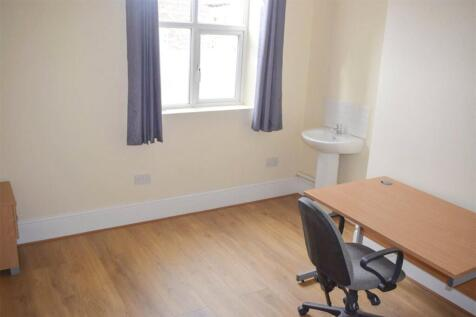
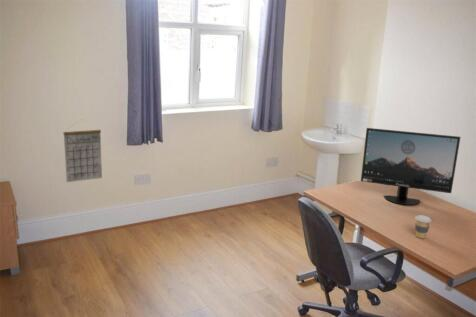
+ coffee cup [414,214,432,239]
+ monitor [360,127,461,206]
+ calendar [62,118,103,183]
